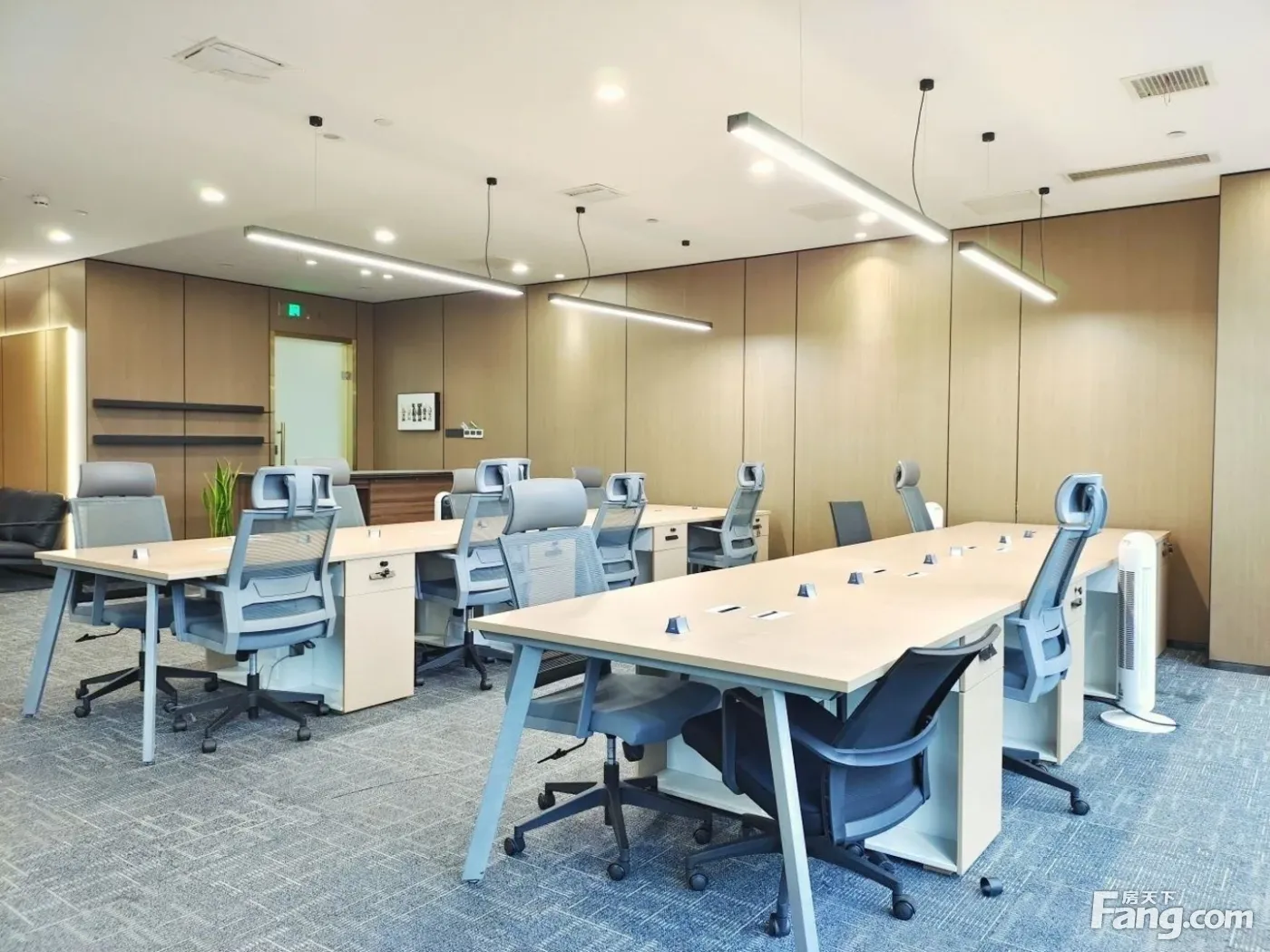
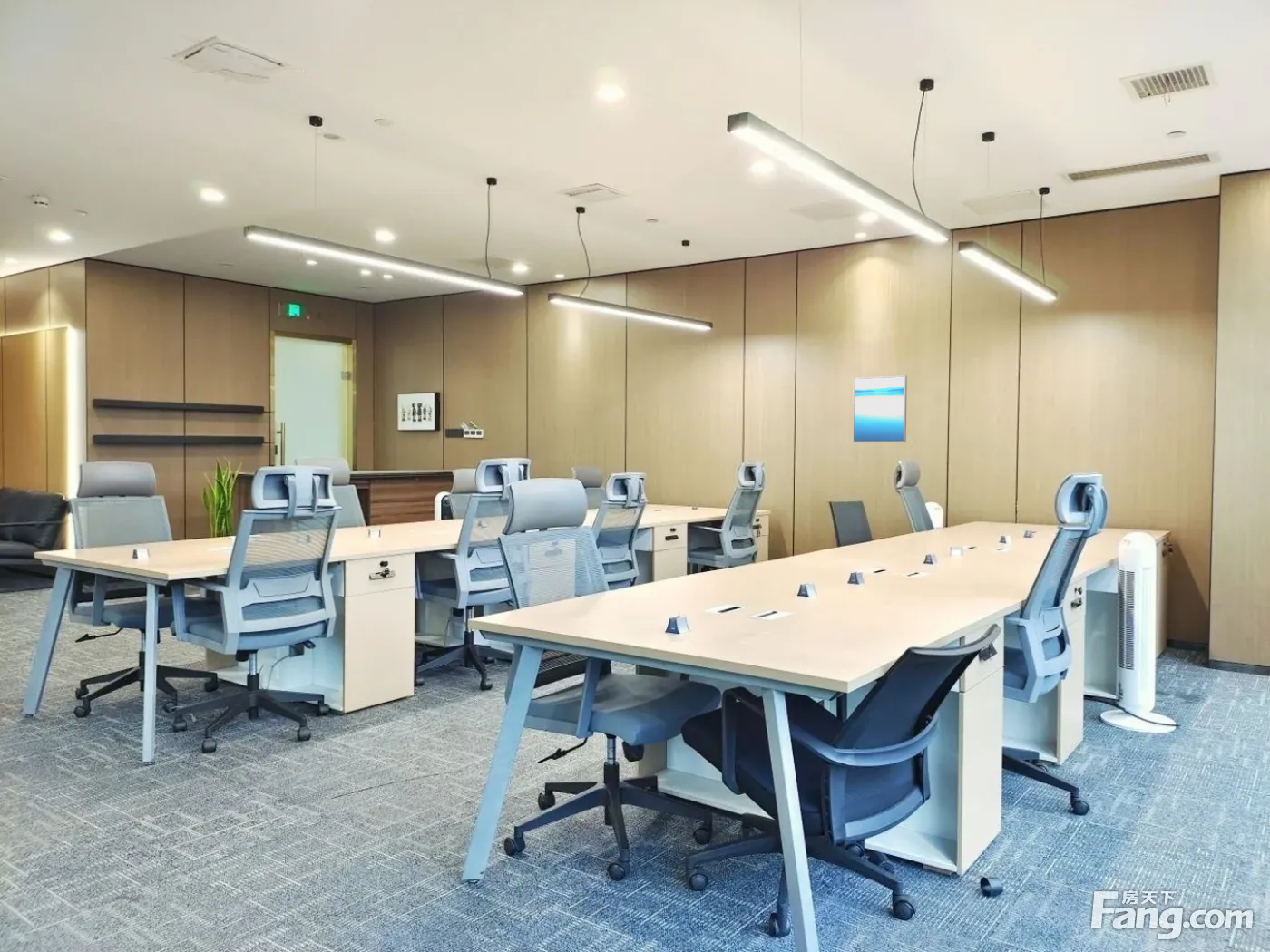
+ wall art [852,374,908,443]
